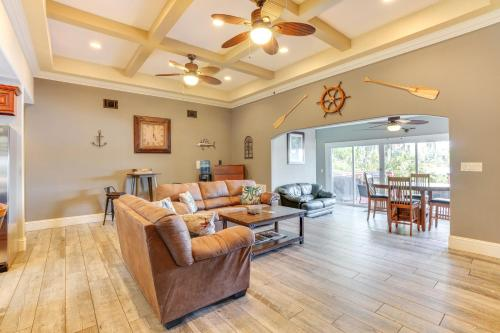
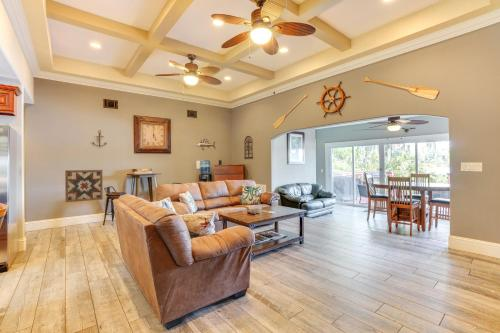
+ wall art [64,169,104,203]
